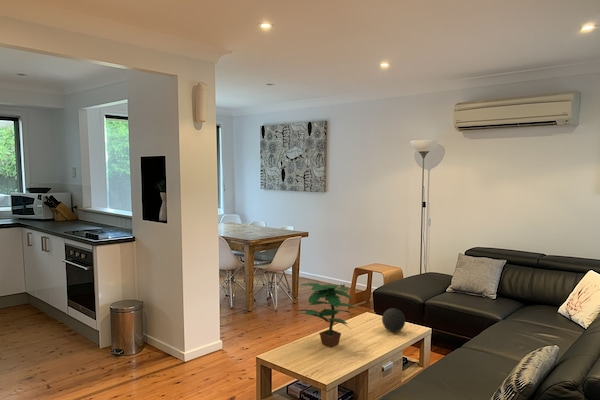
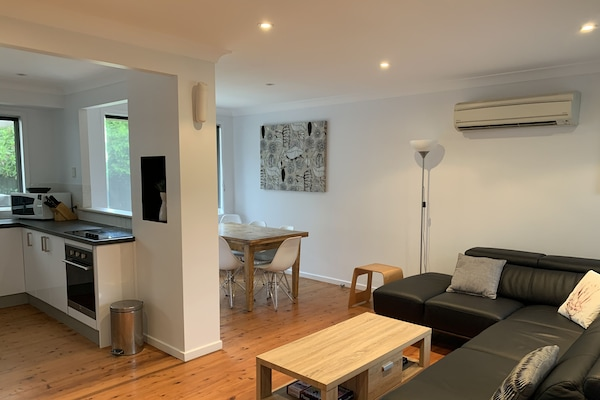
- decorative ball [381,307,406,333]
- potted plant [296,282,358,349]
